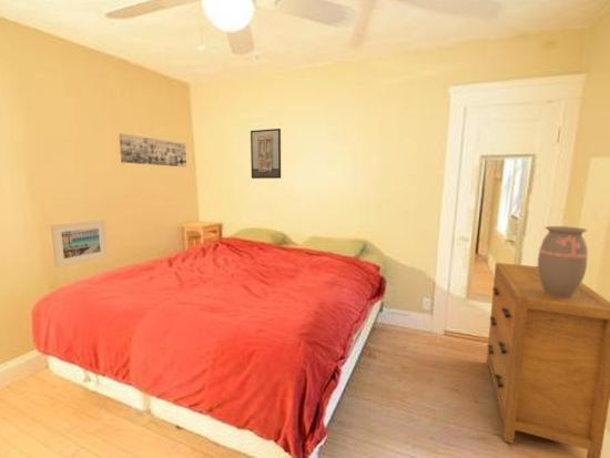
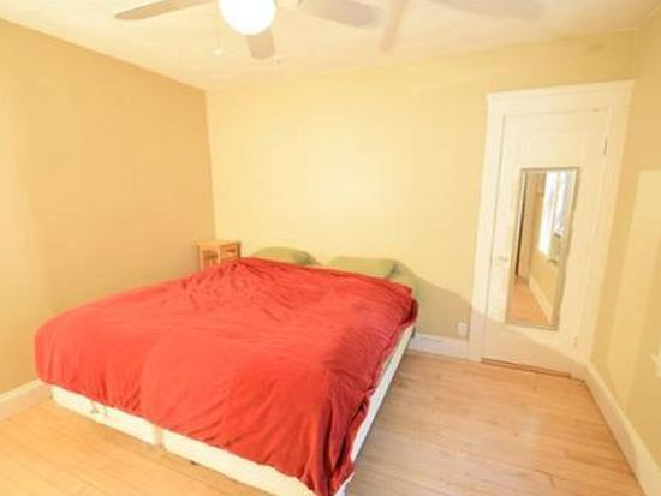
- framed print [250,128,282,180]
- dresser [486,262,610,458]
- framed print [50,220,109,268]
- decorative vase [537,225,589,298]
- wall art [118,132,187,167]
